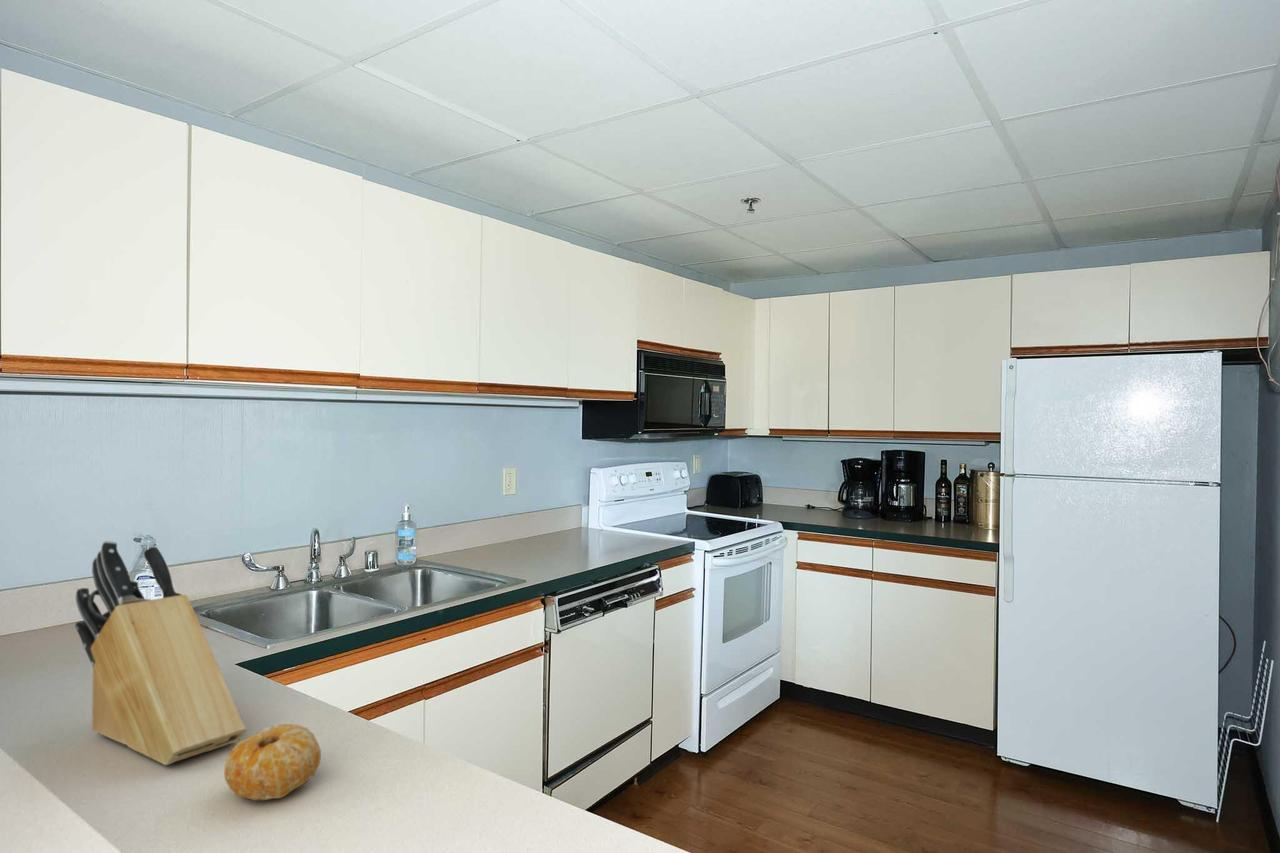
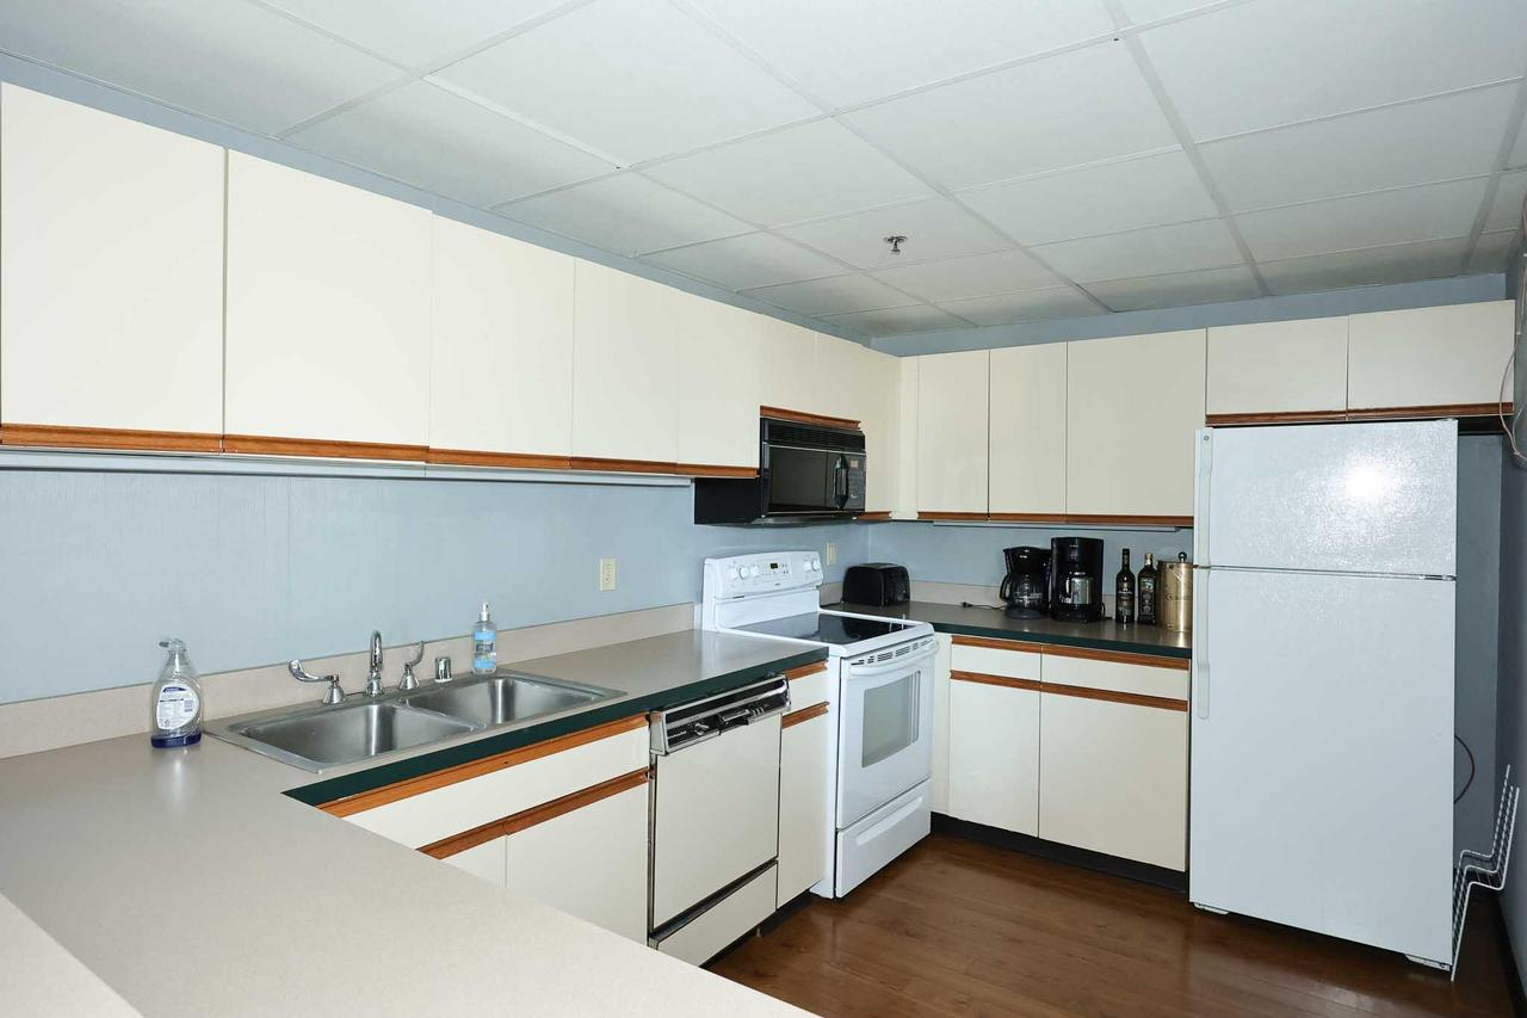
- fruit [223,723,322,801]
- knife block [74,540,247,766]
